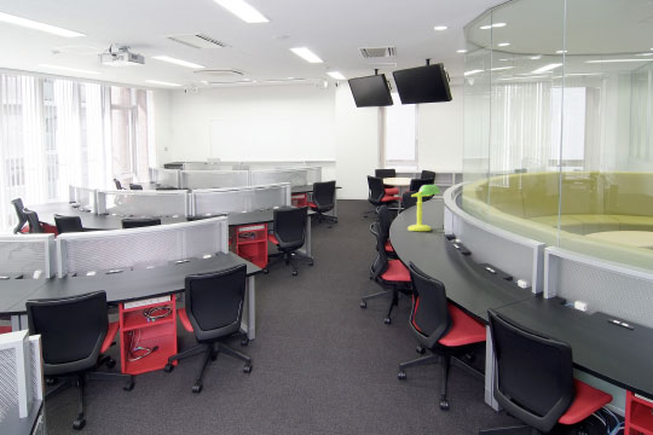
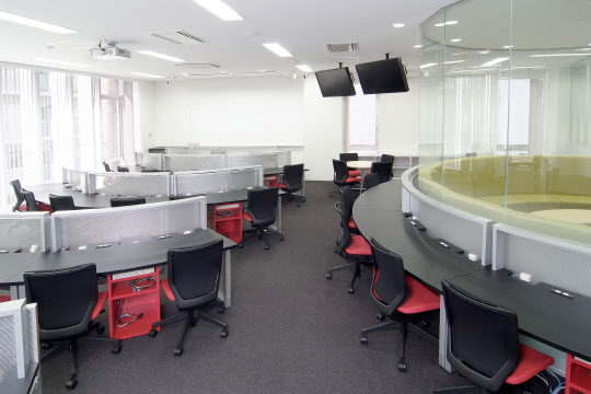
- desk lamp [406,184,441,232]
